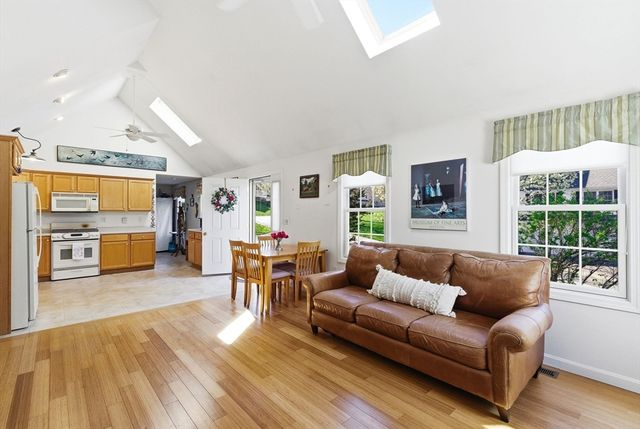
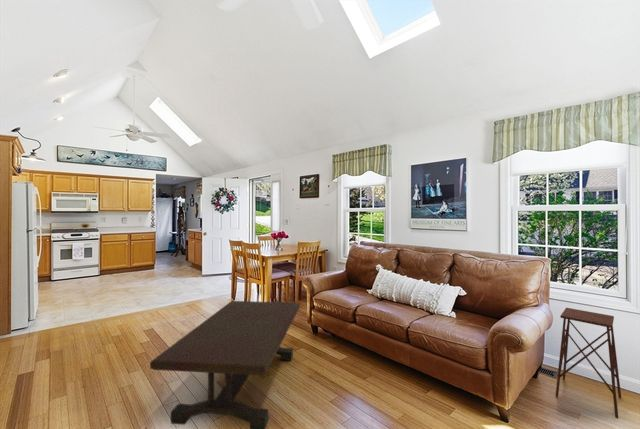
+ coffee table [149,300,301,429]
+ side table [555,307,622,419]
